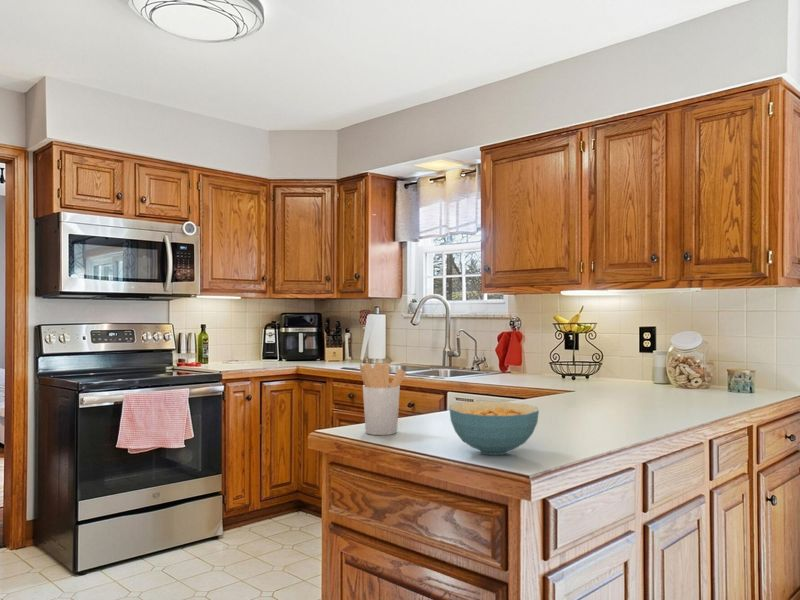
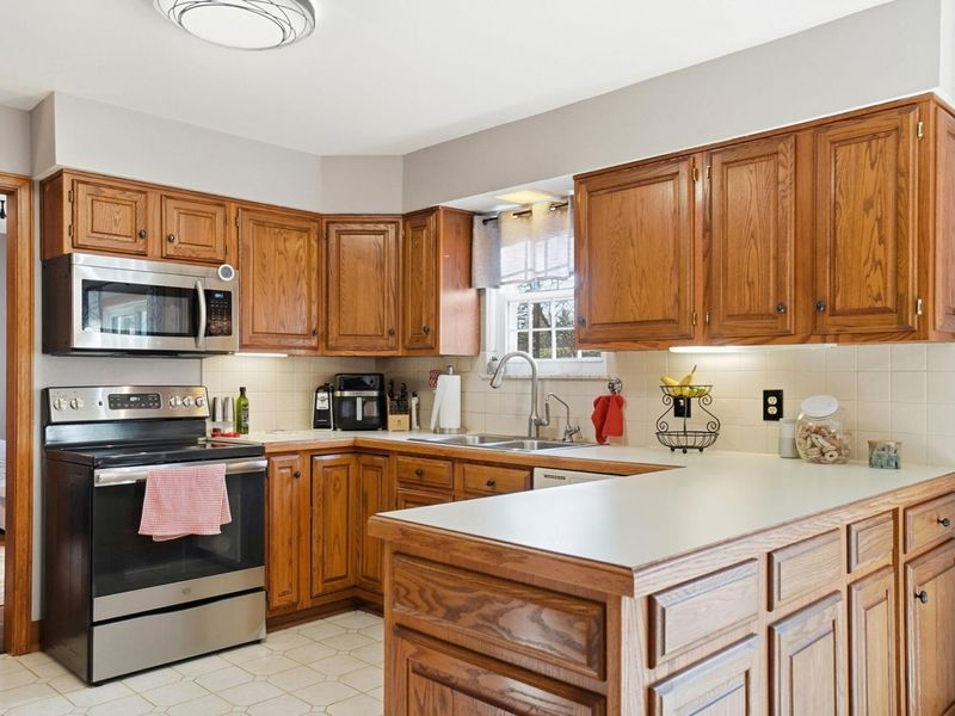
- cereal bowl [448,400,540,456]
- utensil holder [359,362,407,436]
